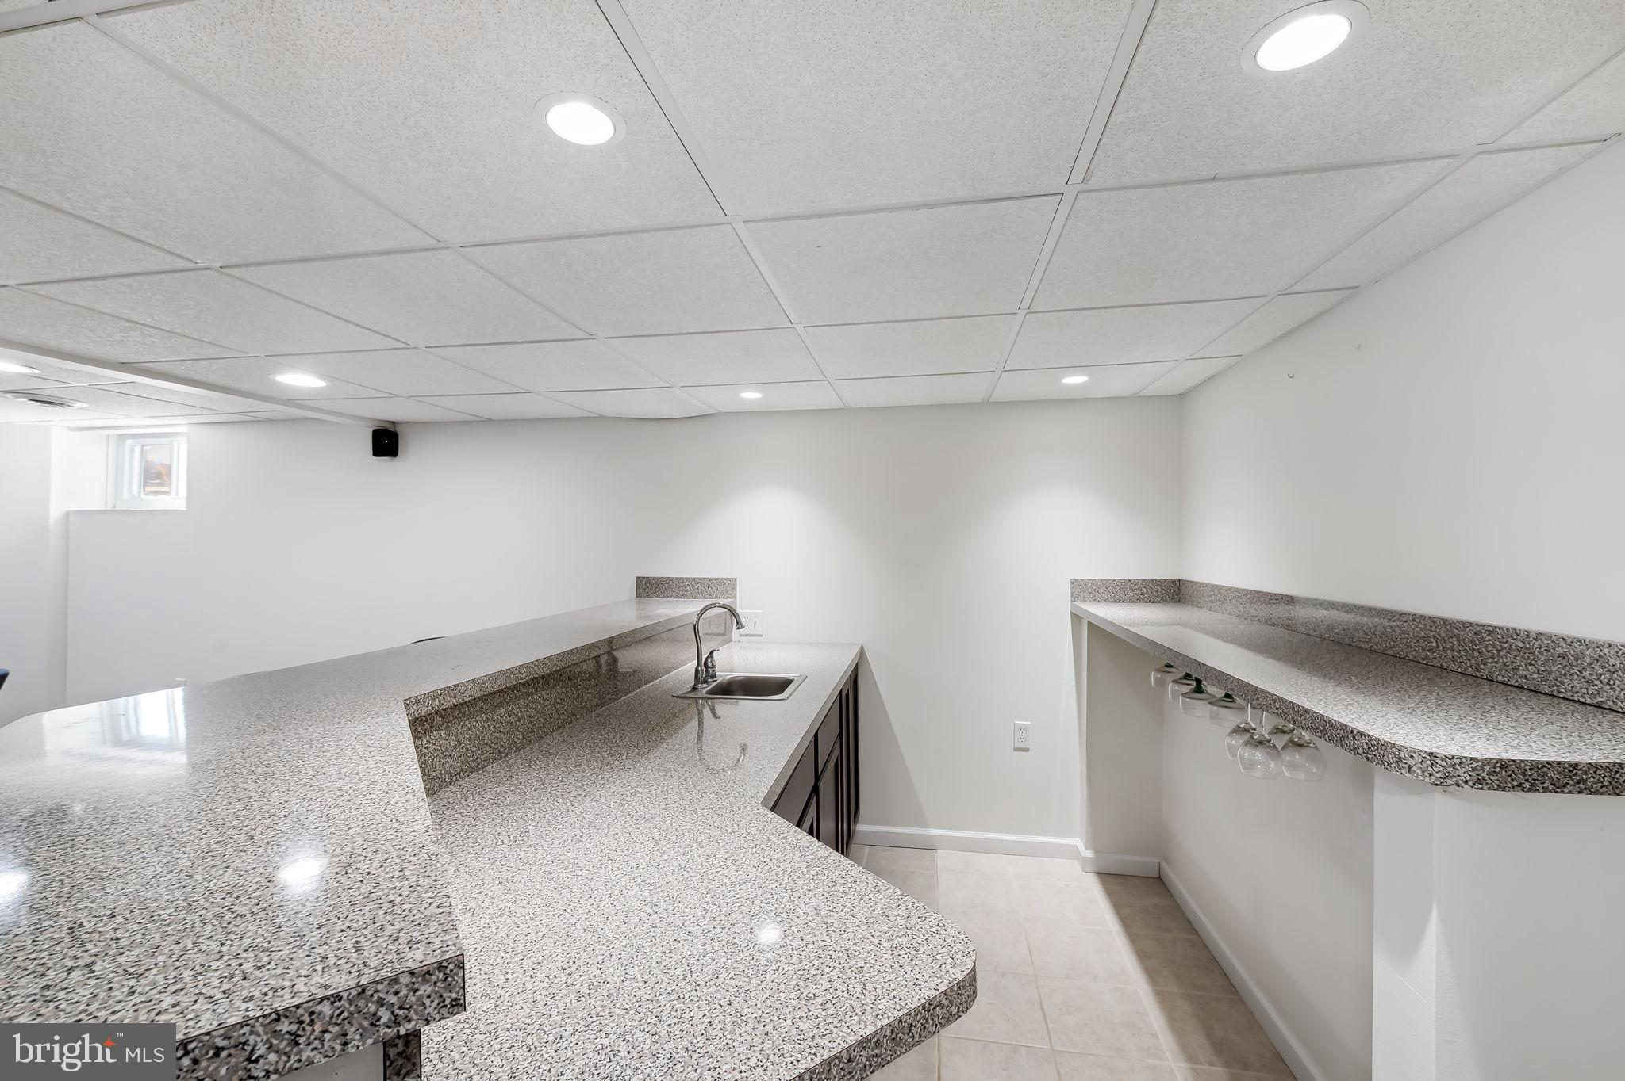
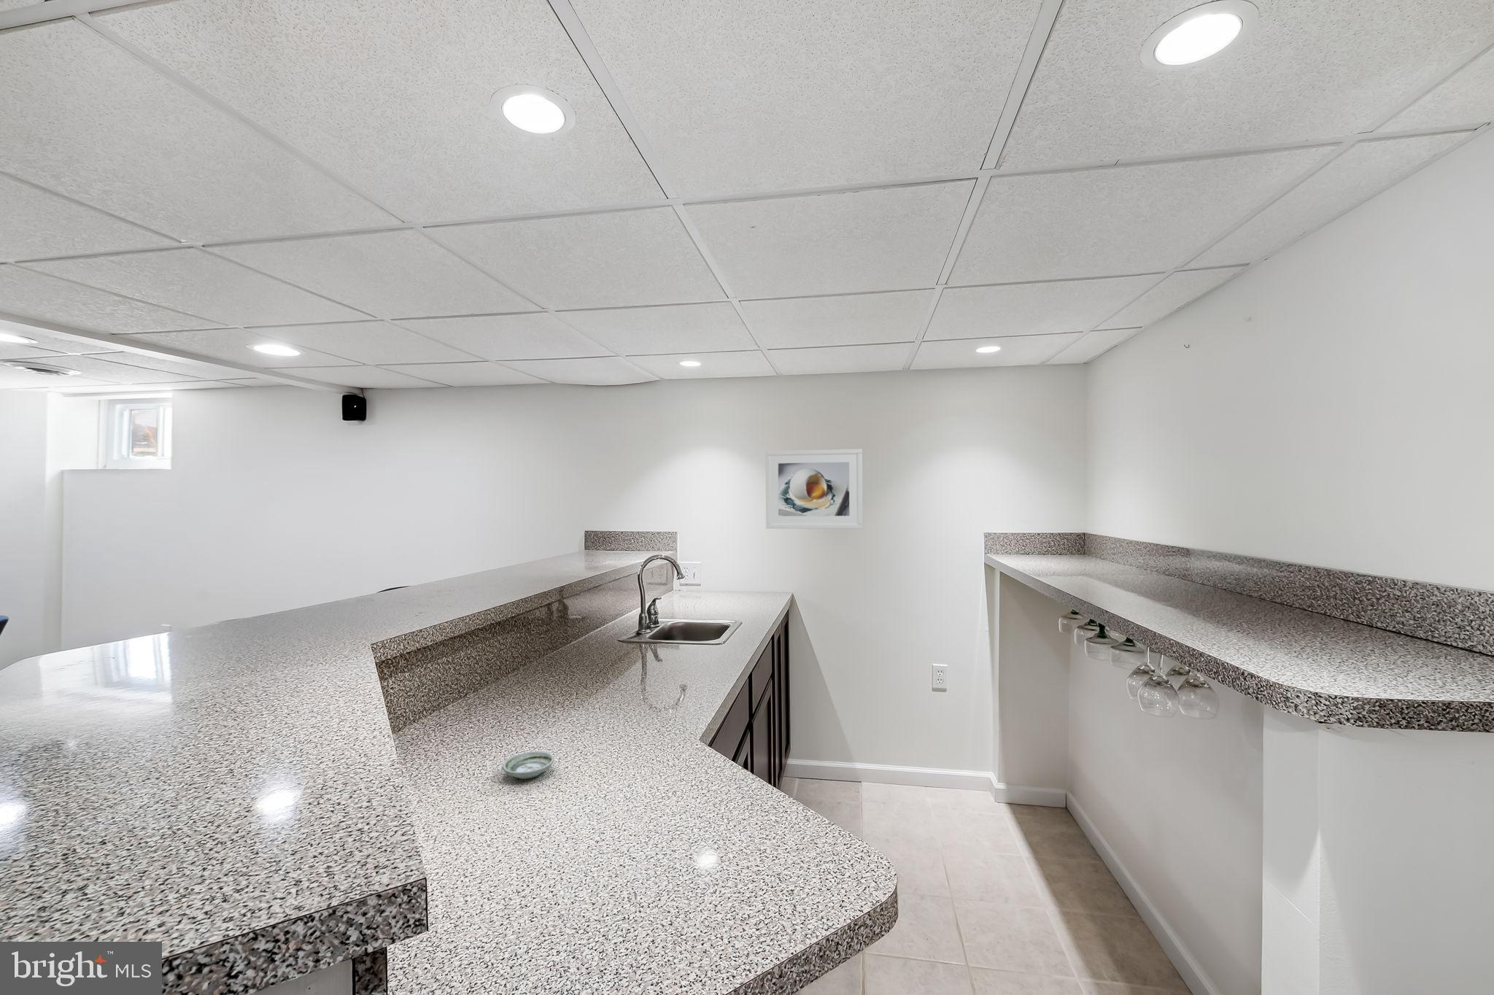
+ saucer [502,751,555,780]
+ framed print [765,449,864,530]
